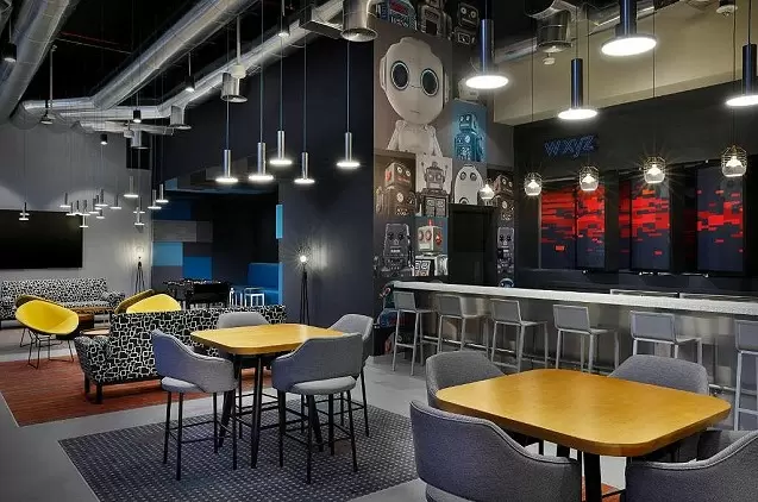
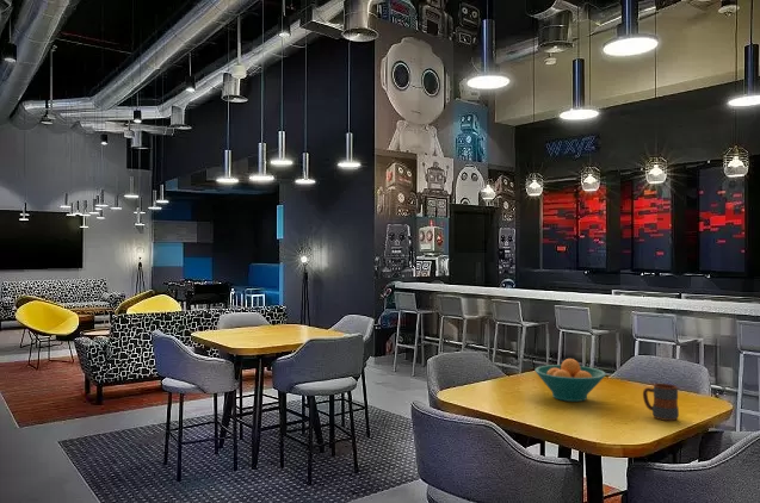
+ fruit bowl [533,358,607,403]
+ mug [642,383,680,422]
